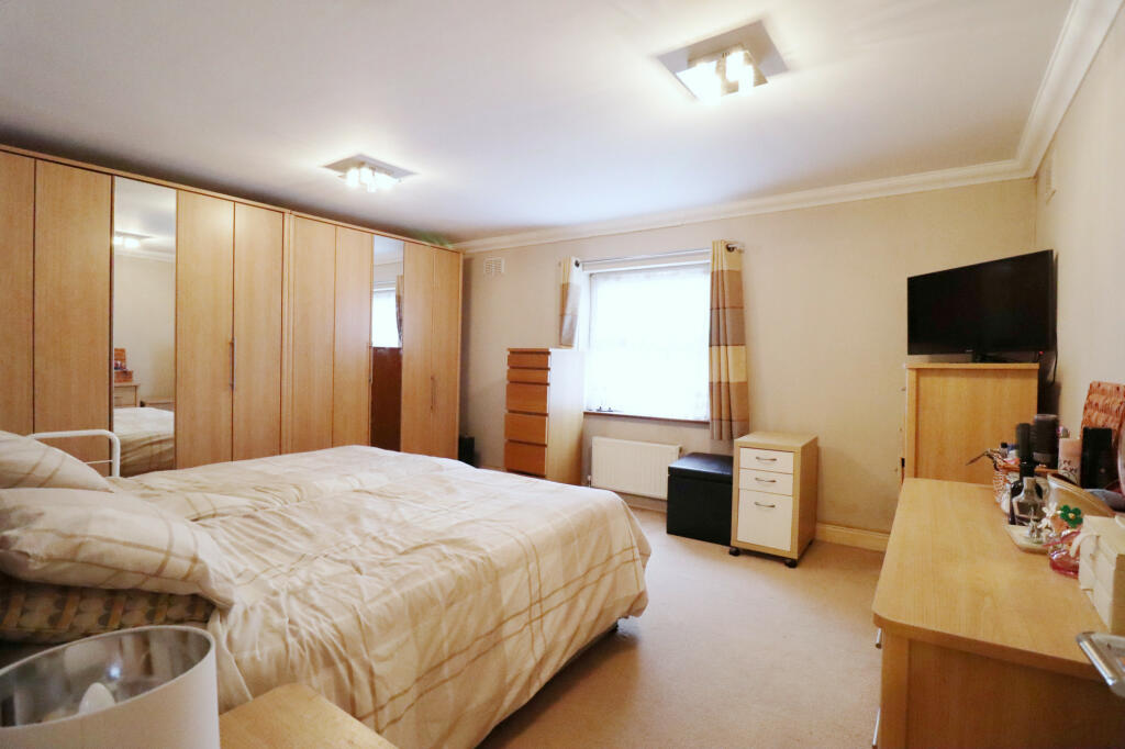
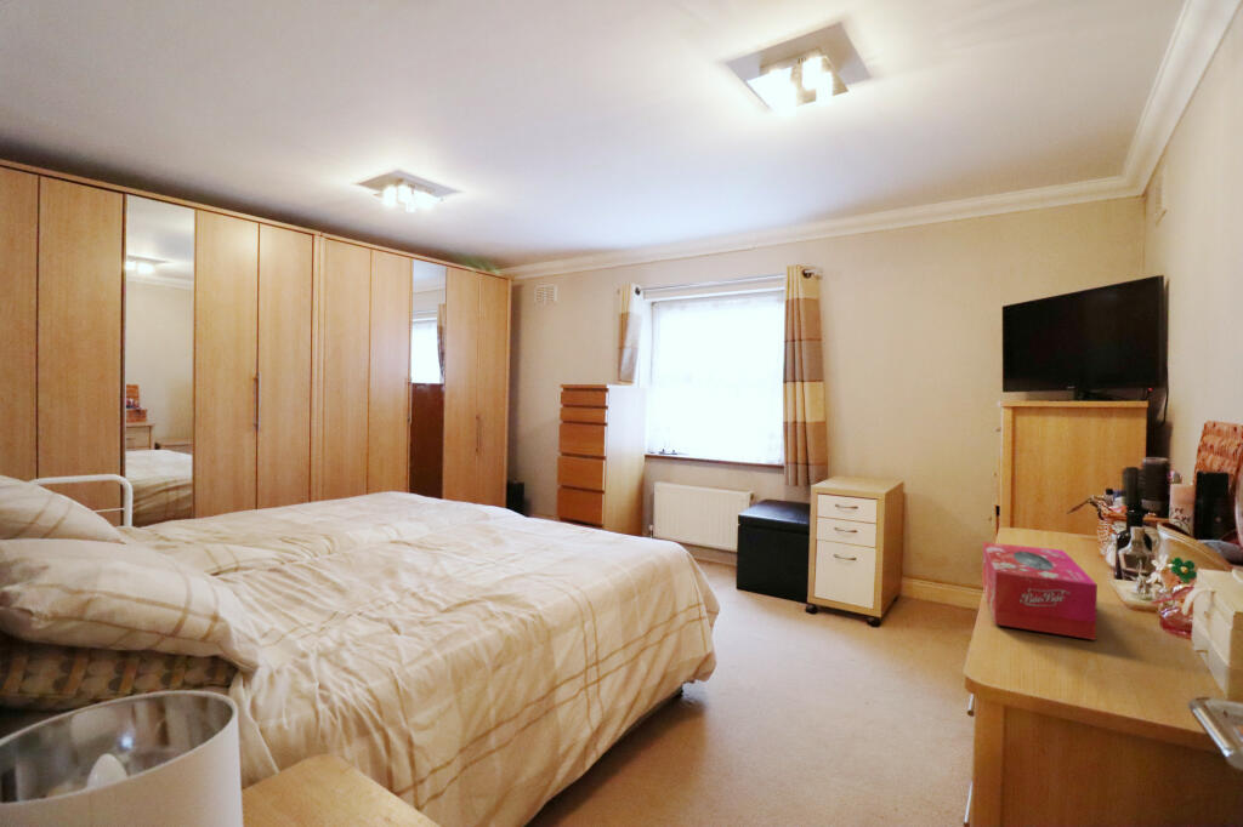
+ tissue box [981,541,1099,641]
